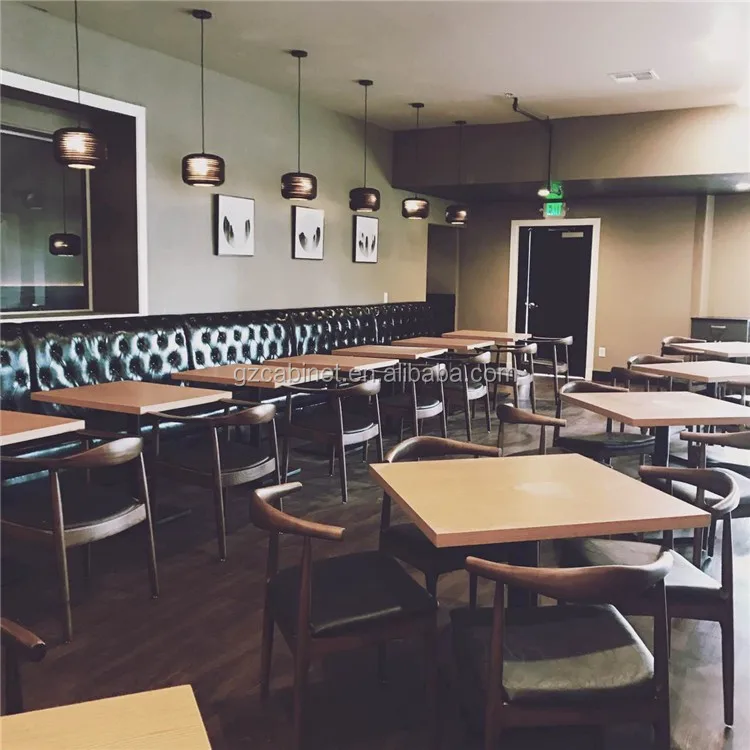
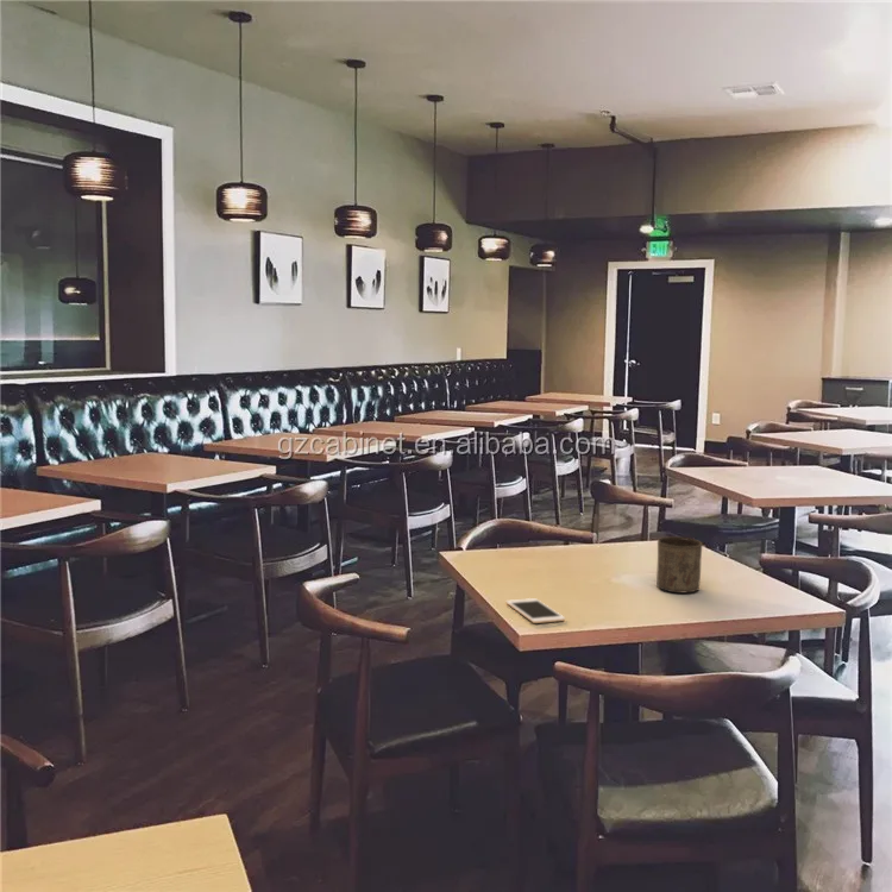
+ cup [655,536,704,593]
+ cell phone [505,597,566,624]
